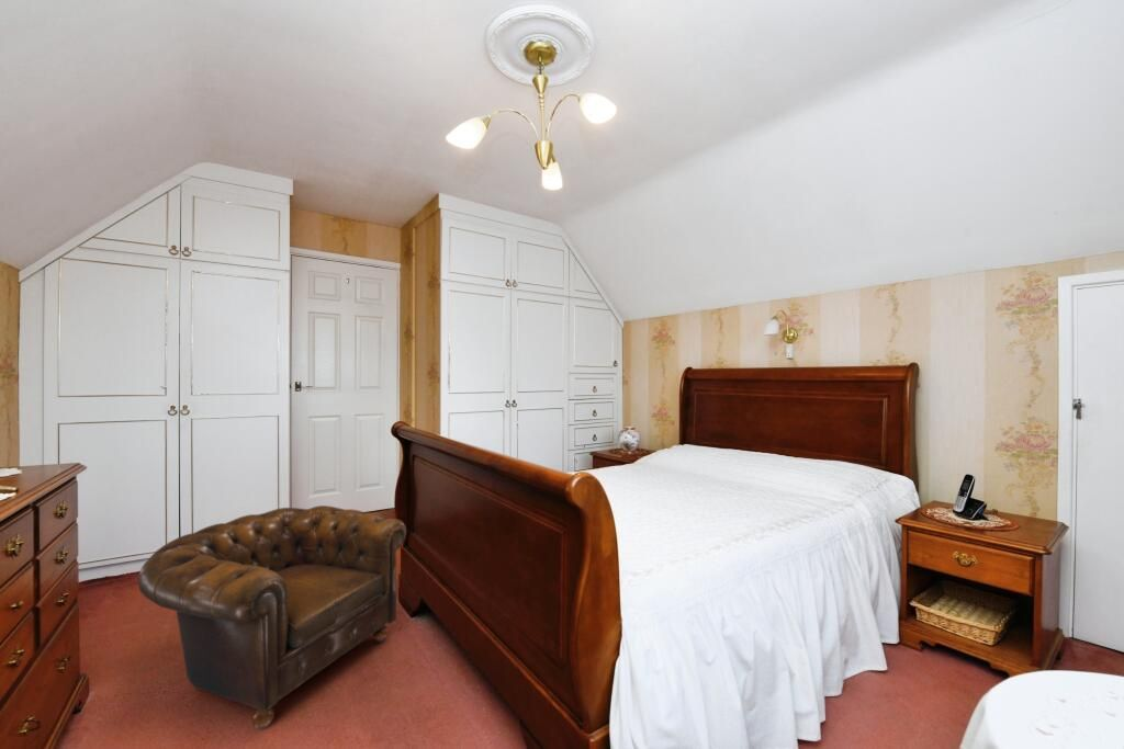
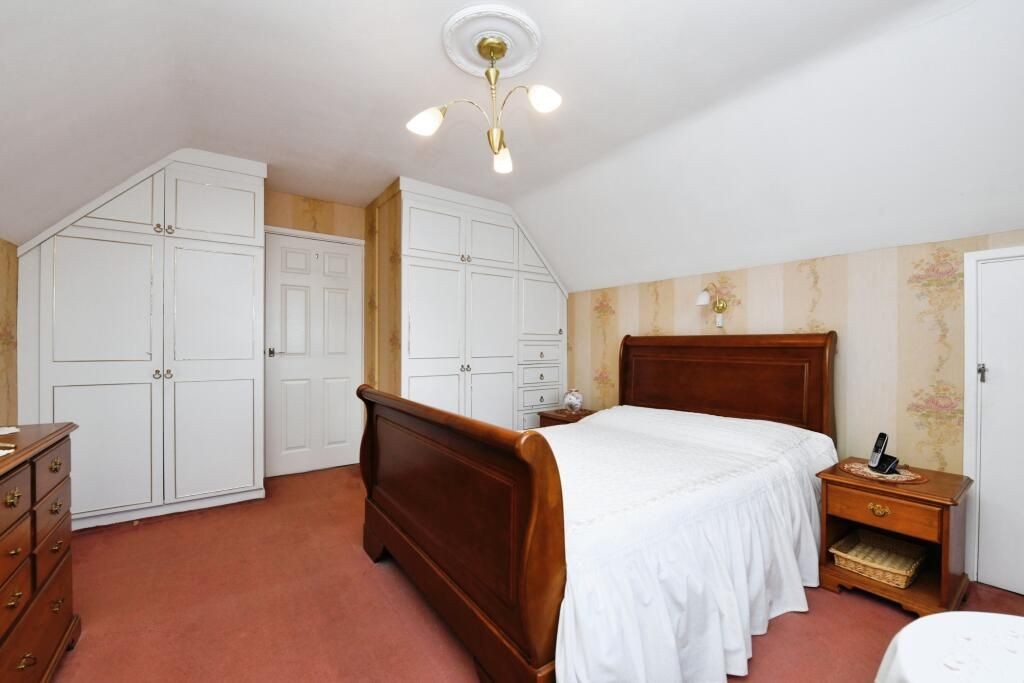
- armchair [137,504,407,730]
